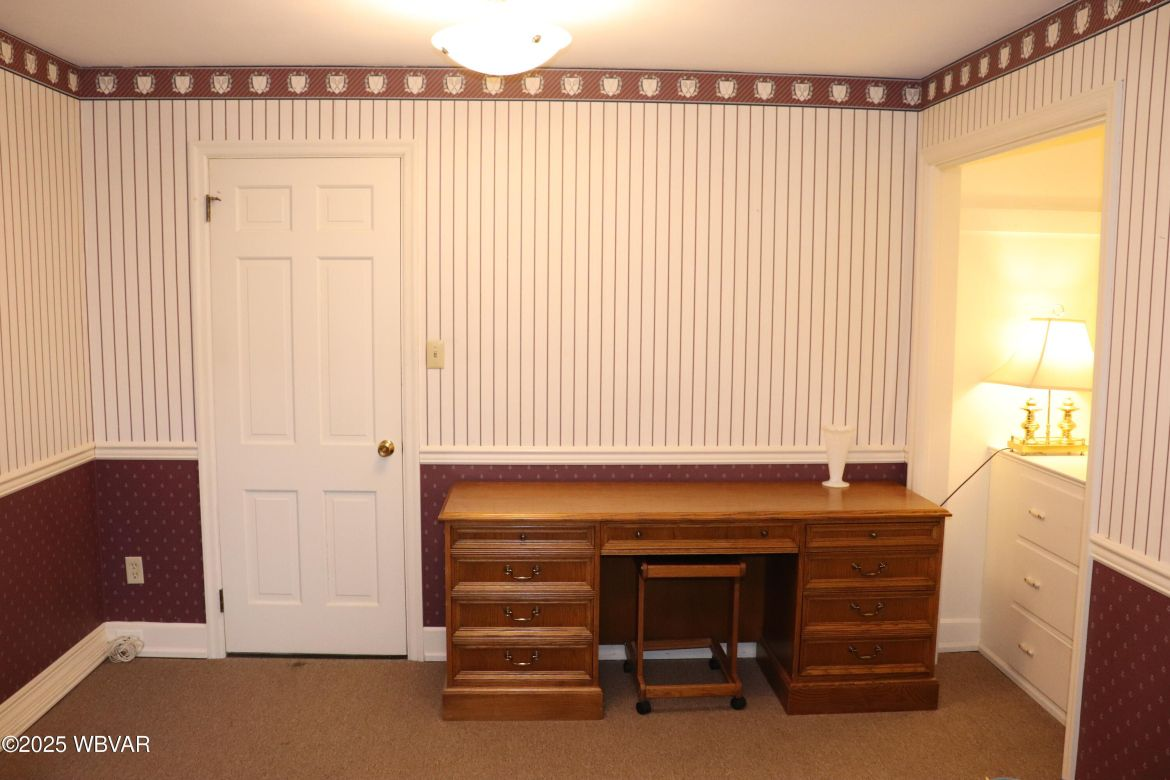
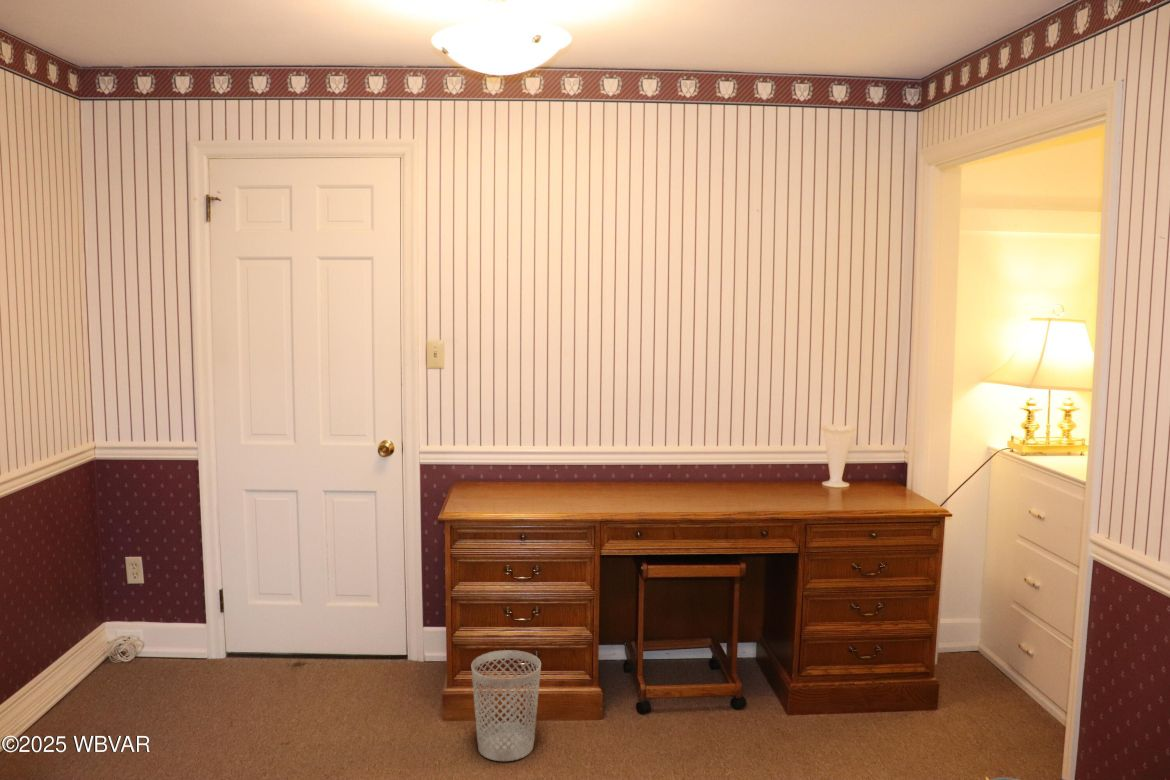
+ wastebasket [470,649,542,762]
